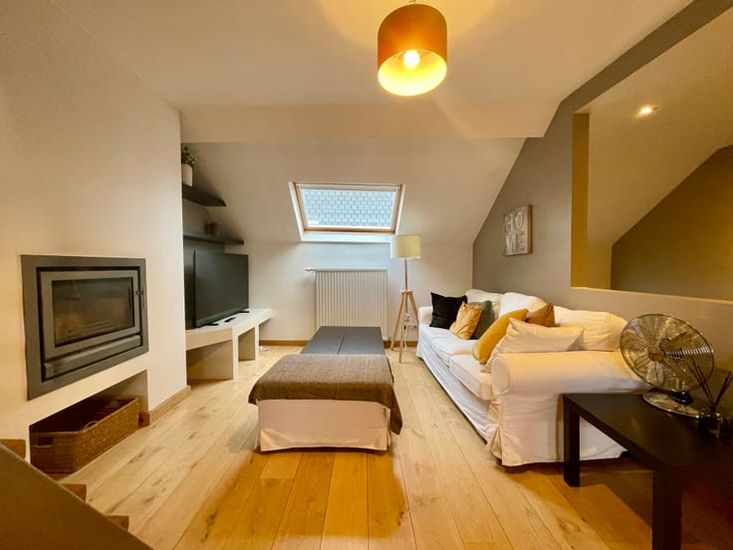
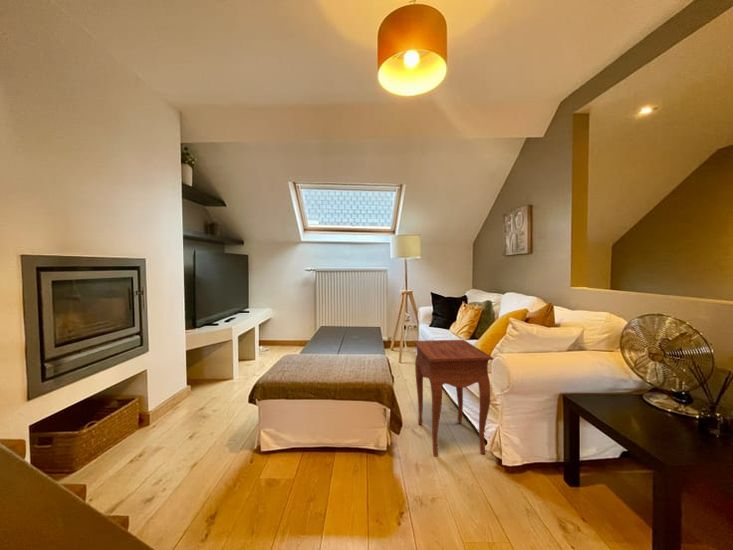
+ side table [412,339,494,458]
